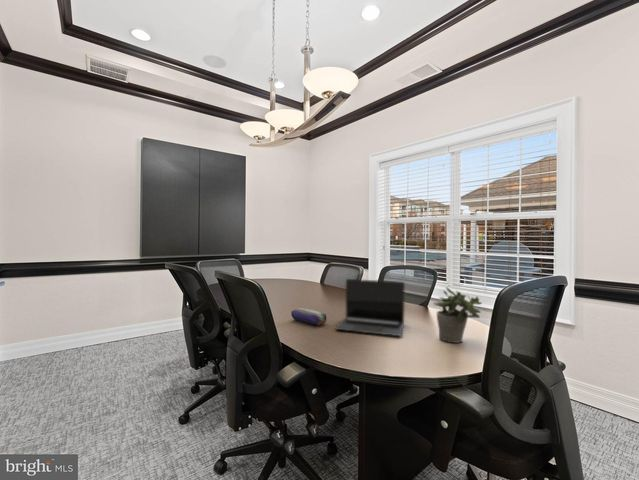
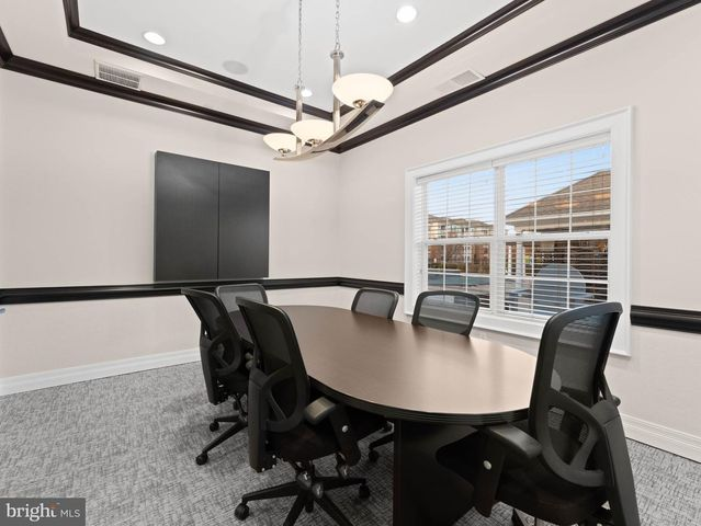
- laptop [334,278,406,337]
- potted plant [433,286,483,344]
- pencil case [290,307,328,327]
